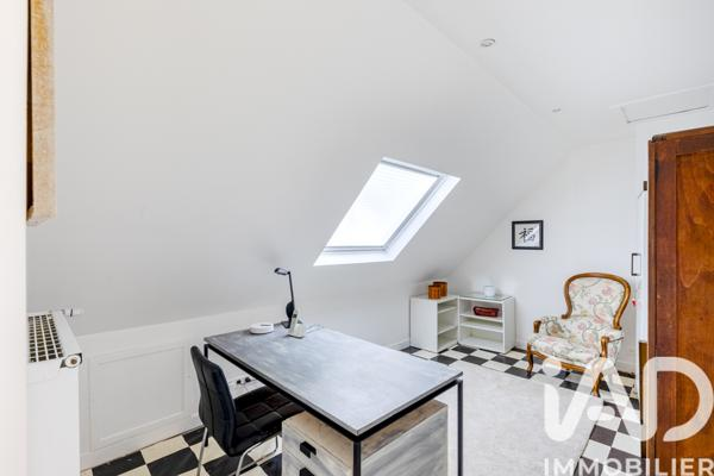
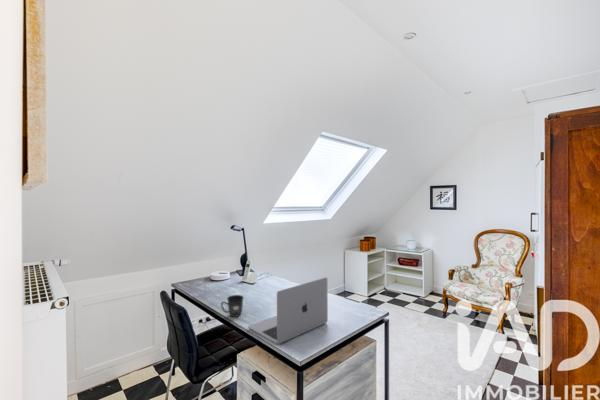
+ laptop [247,277,329,345]
+ mug [220,294,245,318]
